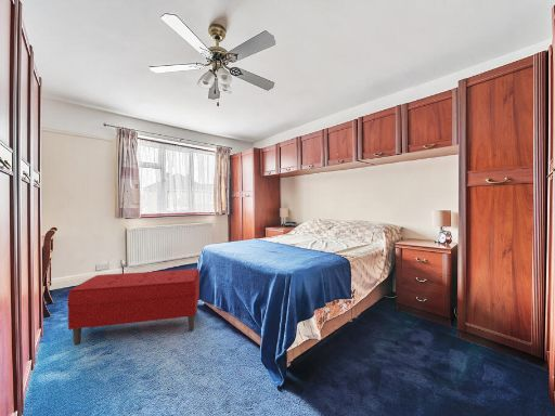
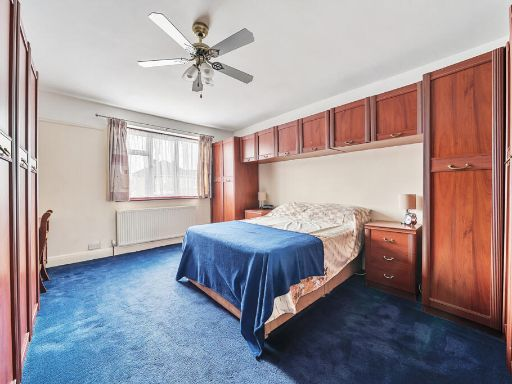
- bench [66,268,201,347]
